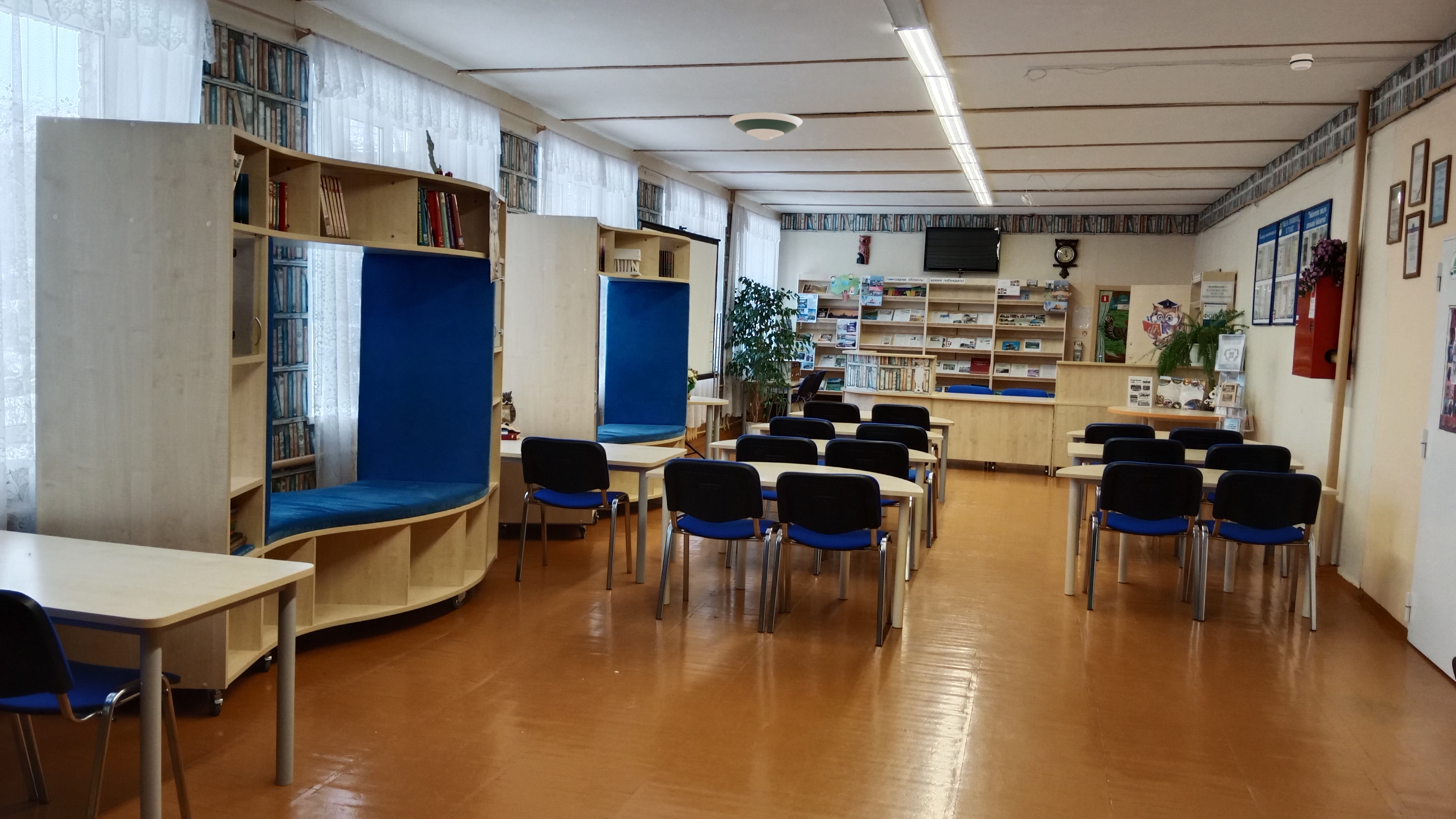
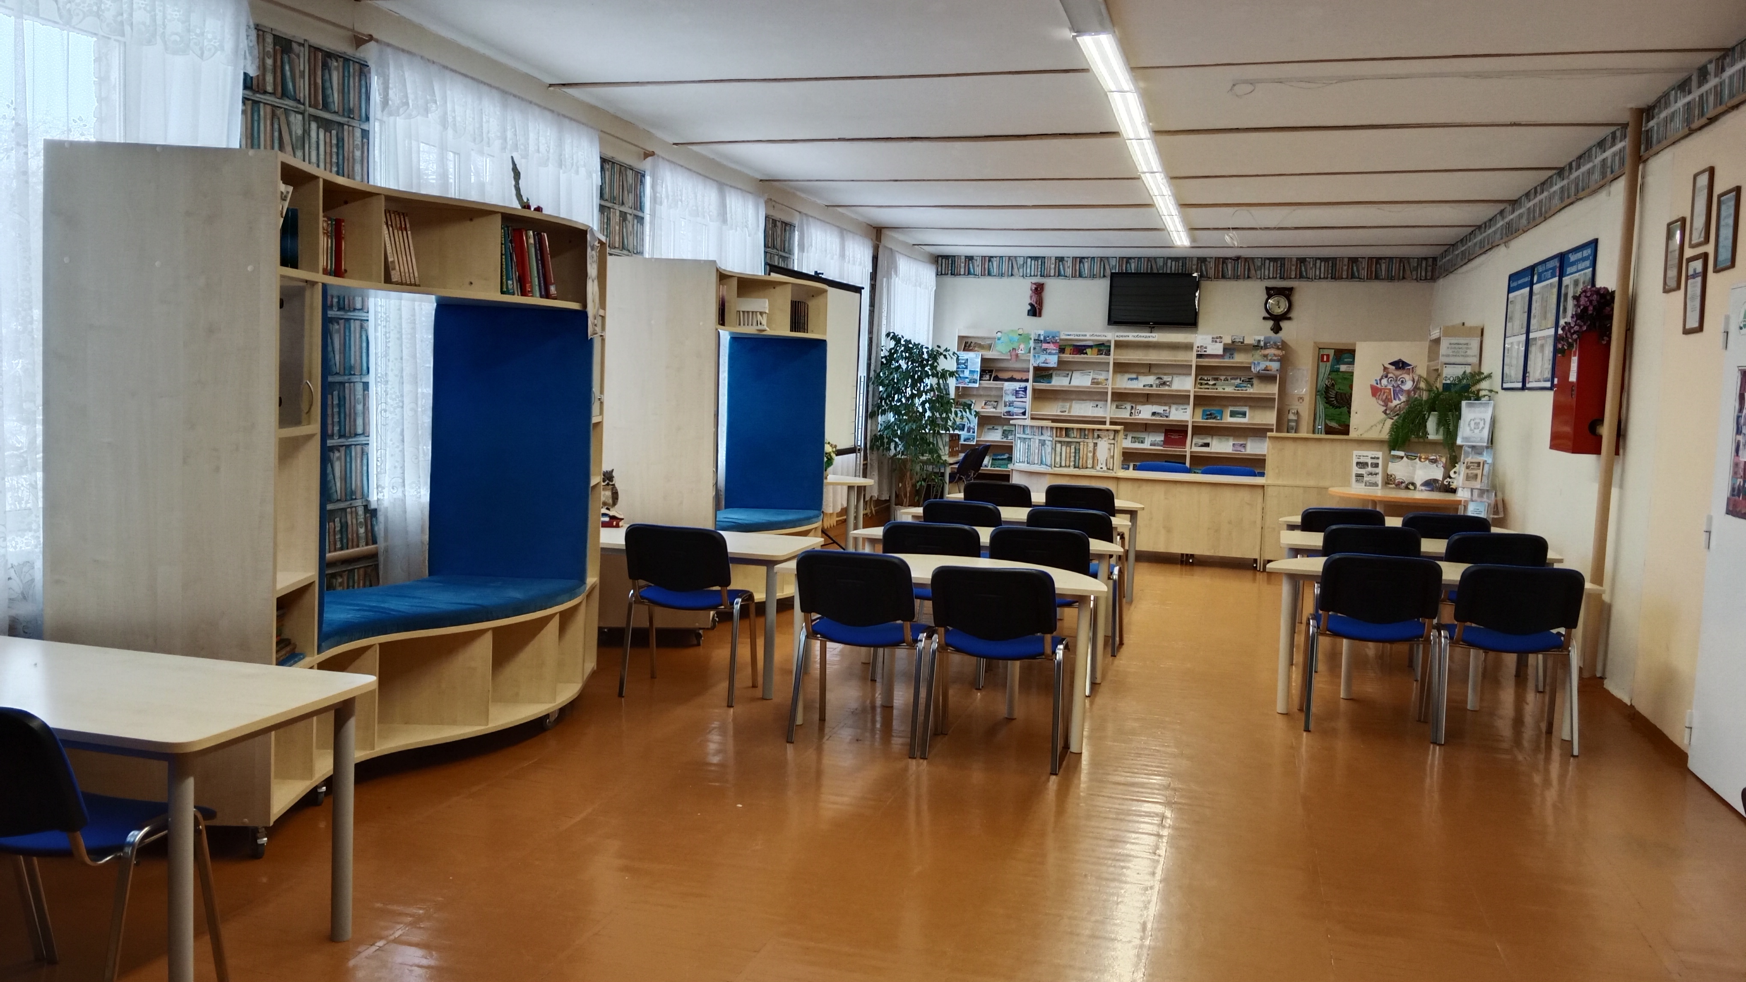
- smoke detector [1289,53,1314,71]
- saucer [728,112,803,141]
